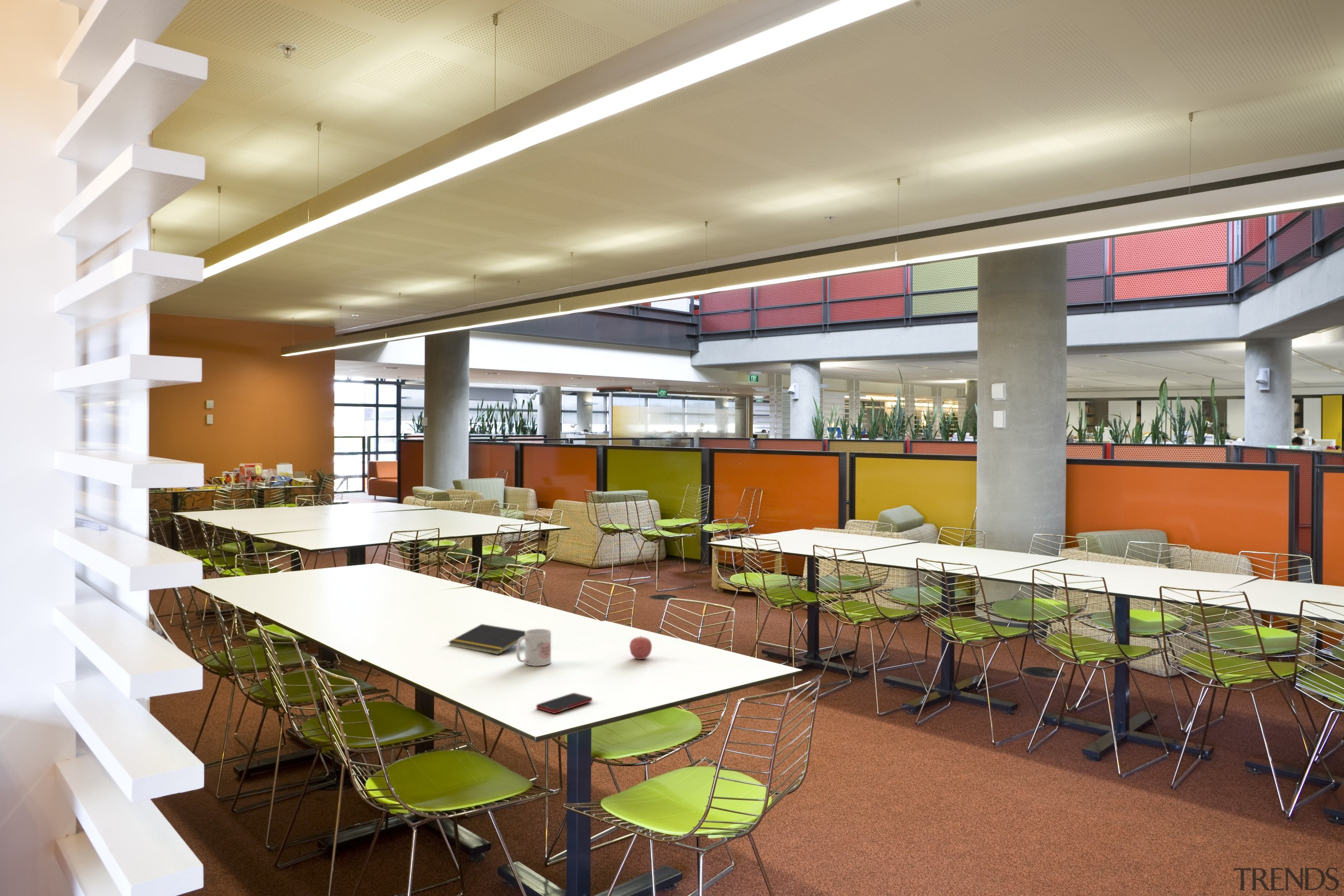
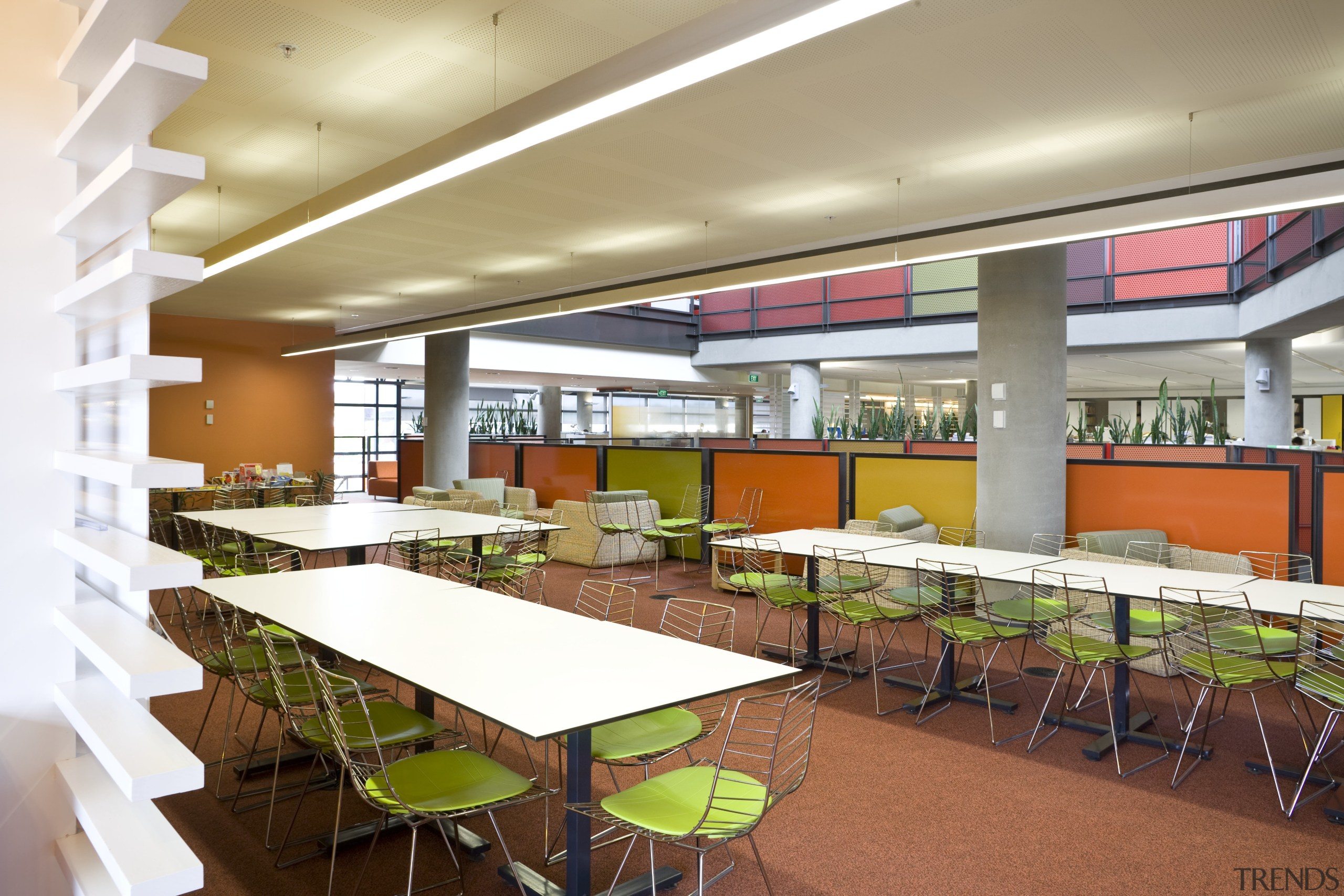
- mug [516,628,552,667]
- apple [629,635,653,660]
- notepad [448,624,526,655]
- cell phone [535,692,593,714]
